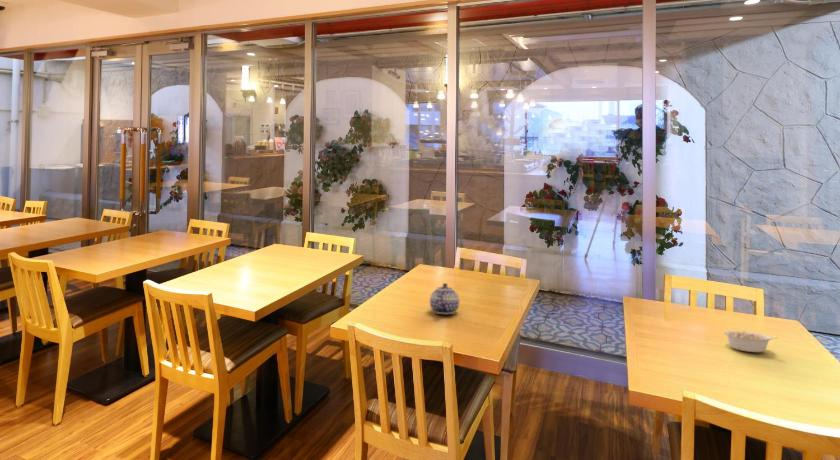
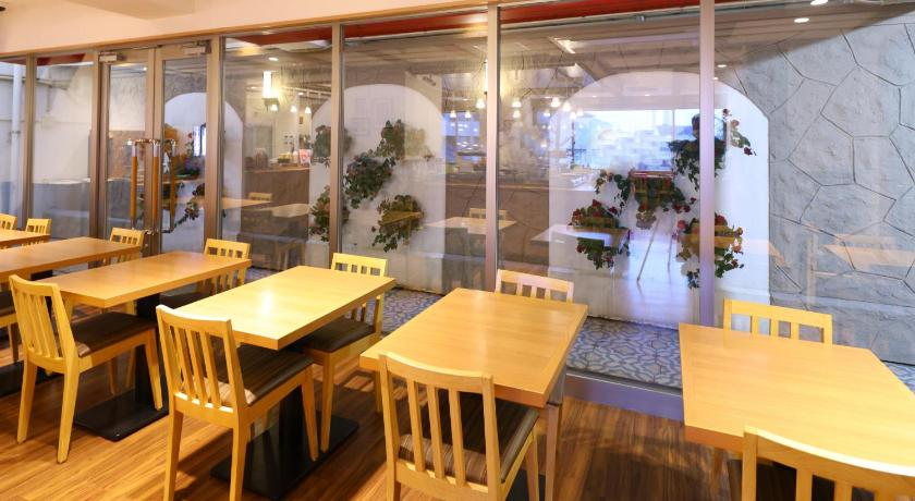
- legume [723,330,777,353]
- teapot [429,282,460,315]
